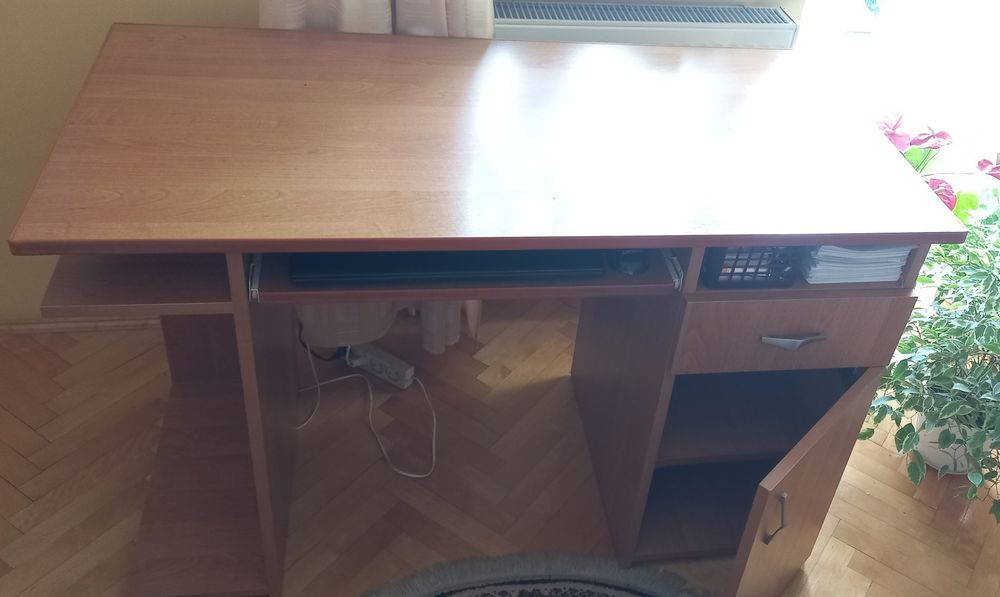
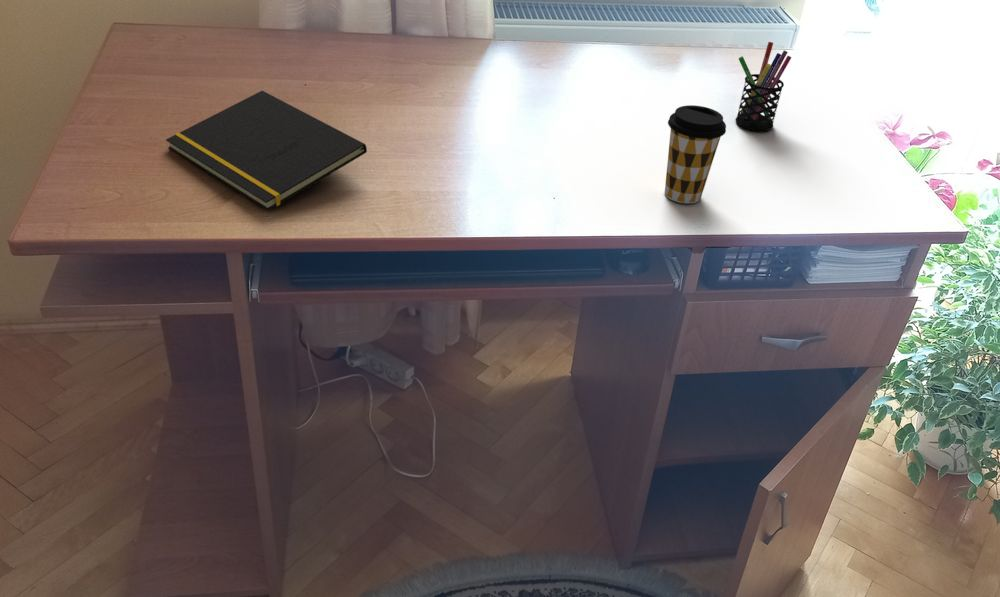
+ coffee cup [664,104,727,204]
+ notepad [165,90,368,212]
+ pen holder [735,41,792,132]
